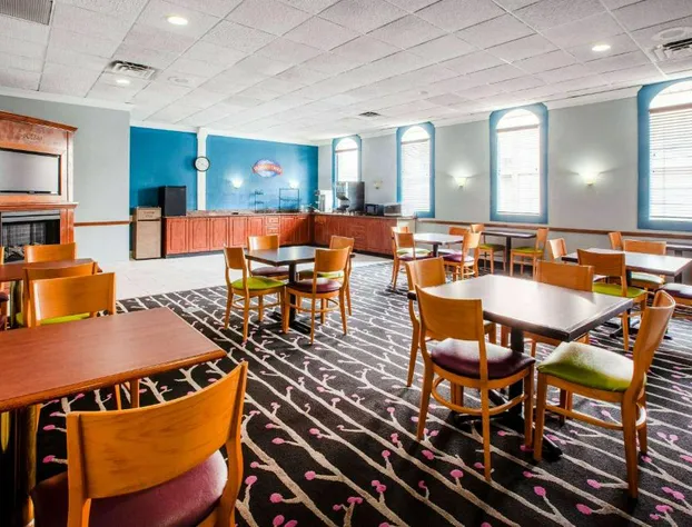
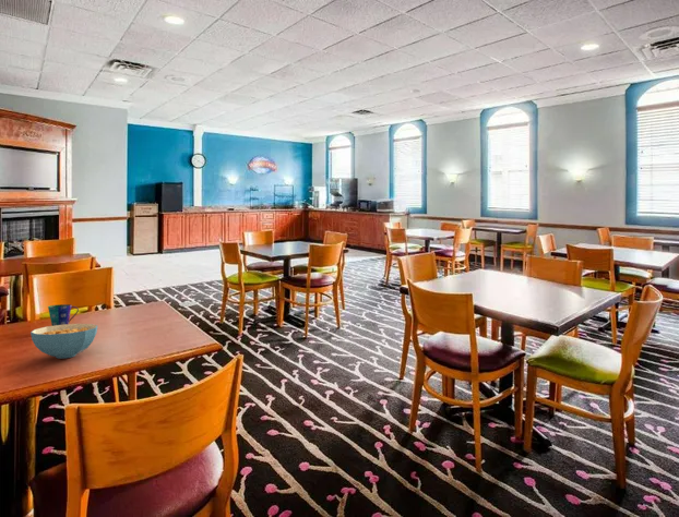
+ cereal bowl [29,323,98,360]
+ cup [47,303,80,326]
